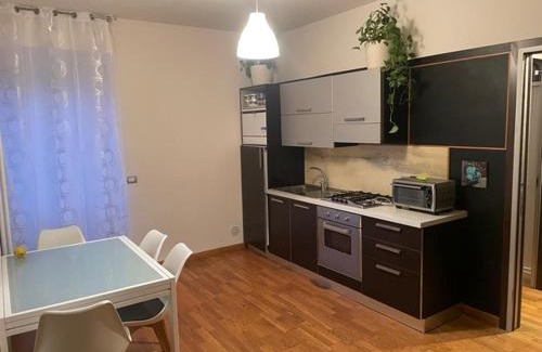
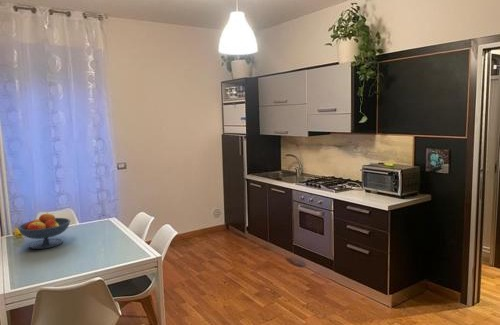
+ fruit bowl [17,213,71,250]
